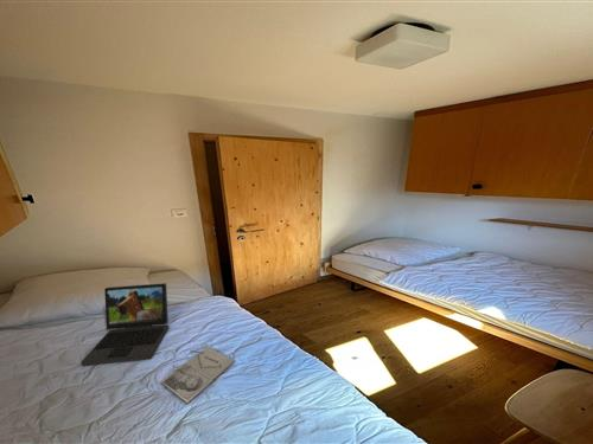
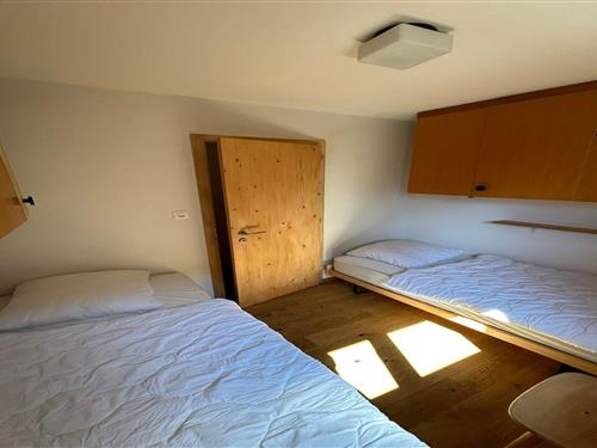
- notebook [160,345,236,405]
- laptop [79,282,170,367]
